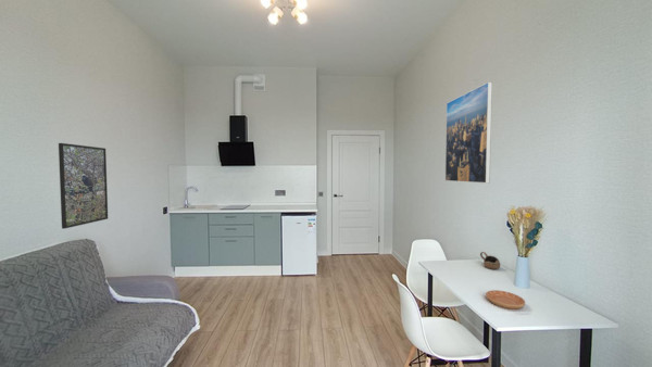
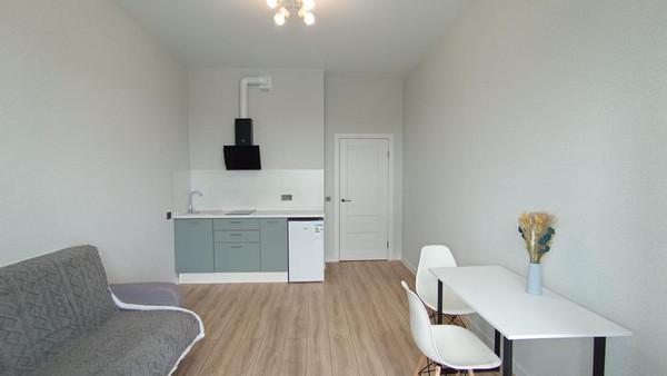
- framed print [444,80,493,185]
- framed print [58,142,109,230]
- saucer [485,289,526,311]
- cup [479,251,501,270]
